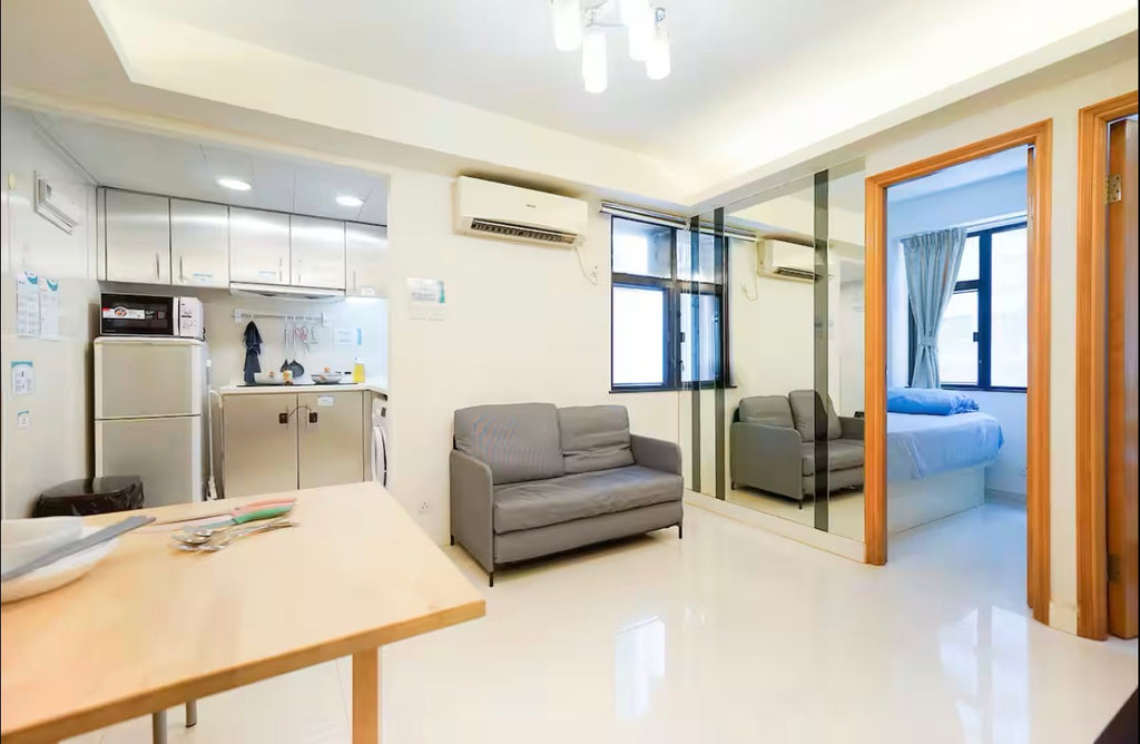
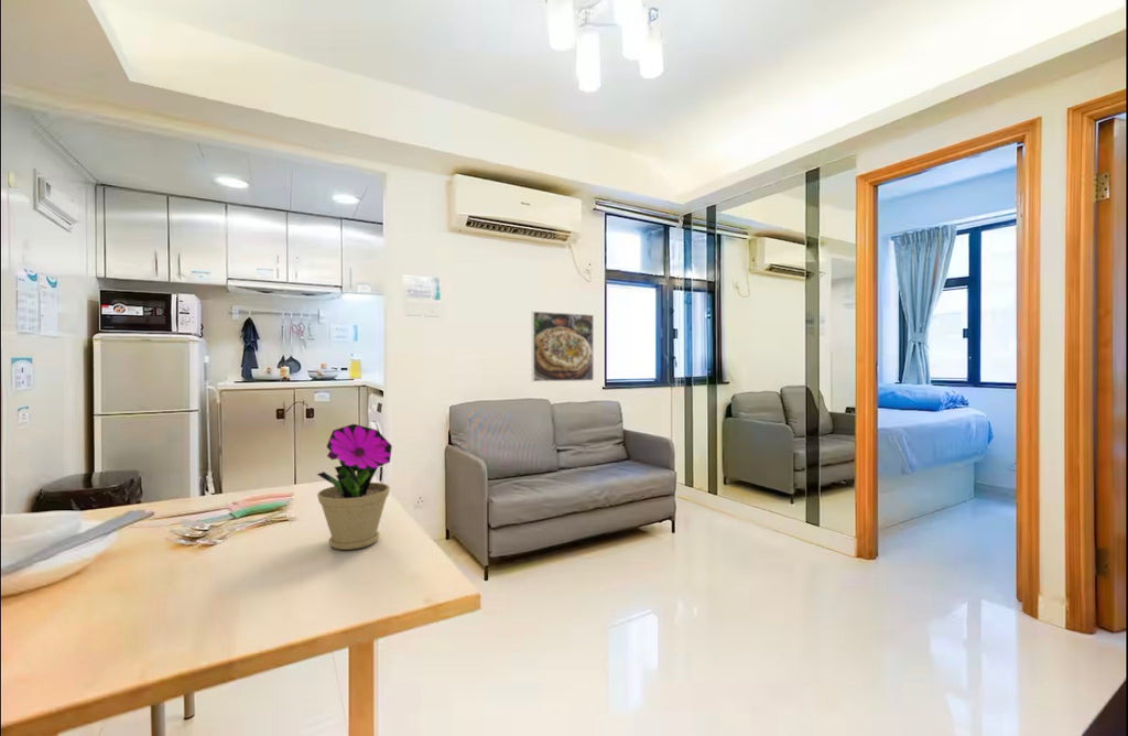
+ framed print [531,311,595,382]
+ flower pot [315,423,393,551]
